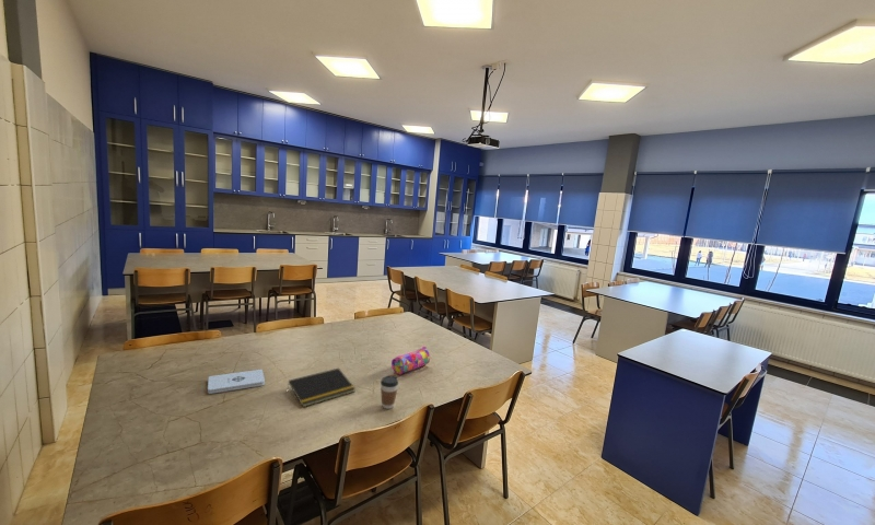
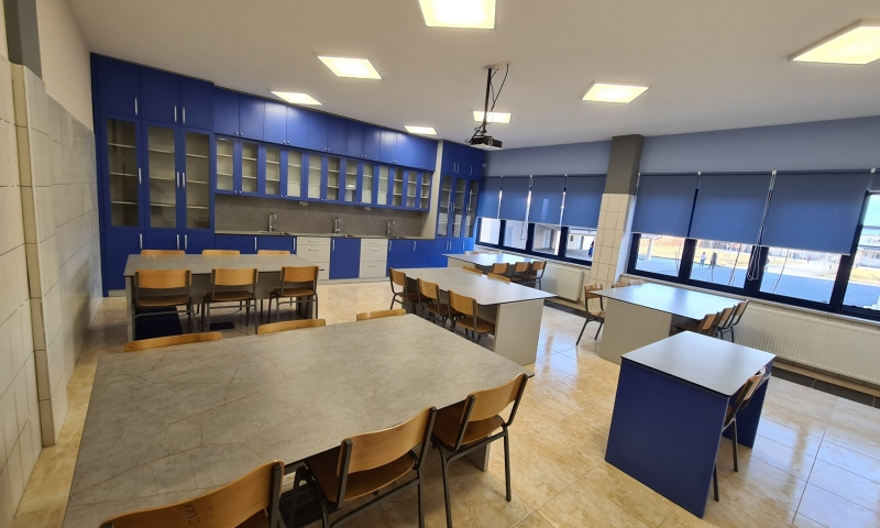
- notepad [207,369,266,395]
- notepad [287,368,357,408]
- pencil case [390,346,431,375]
- coffee cup [380,375,399,410]
